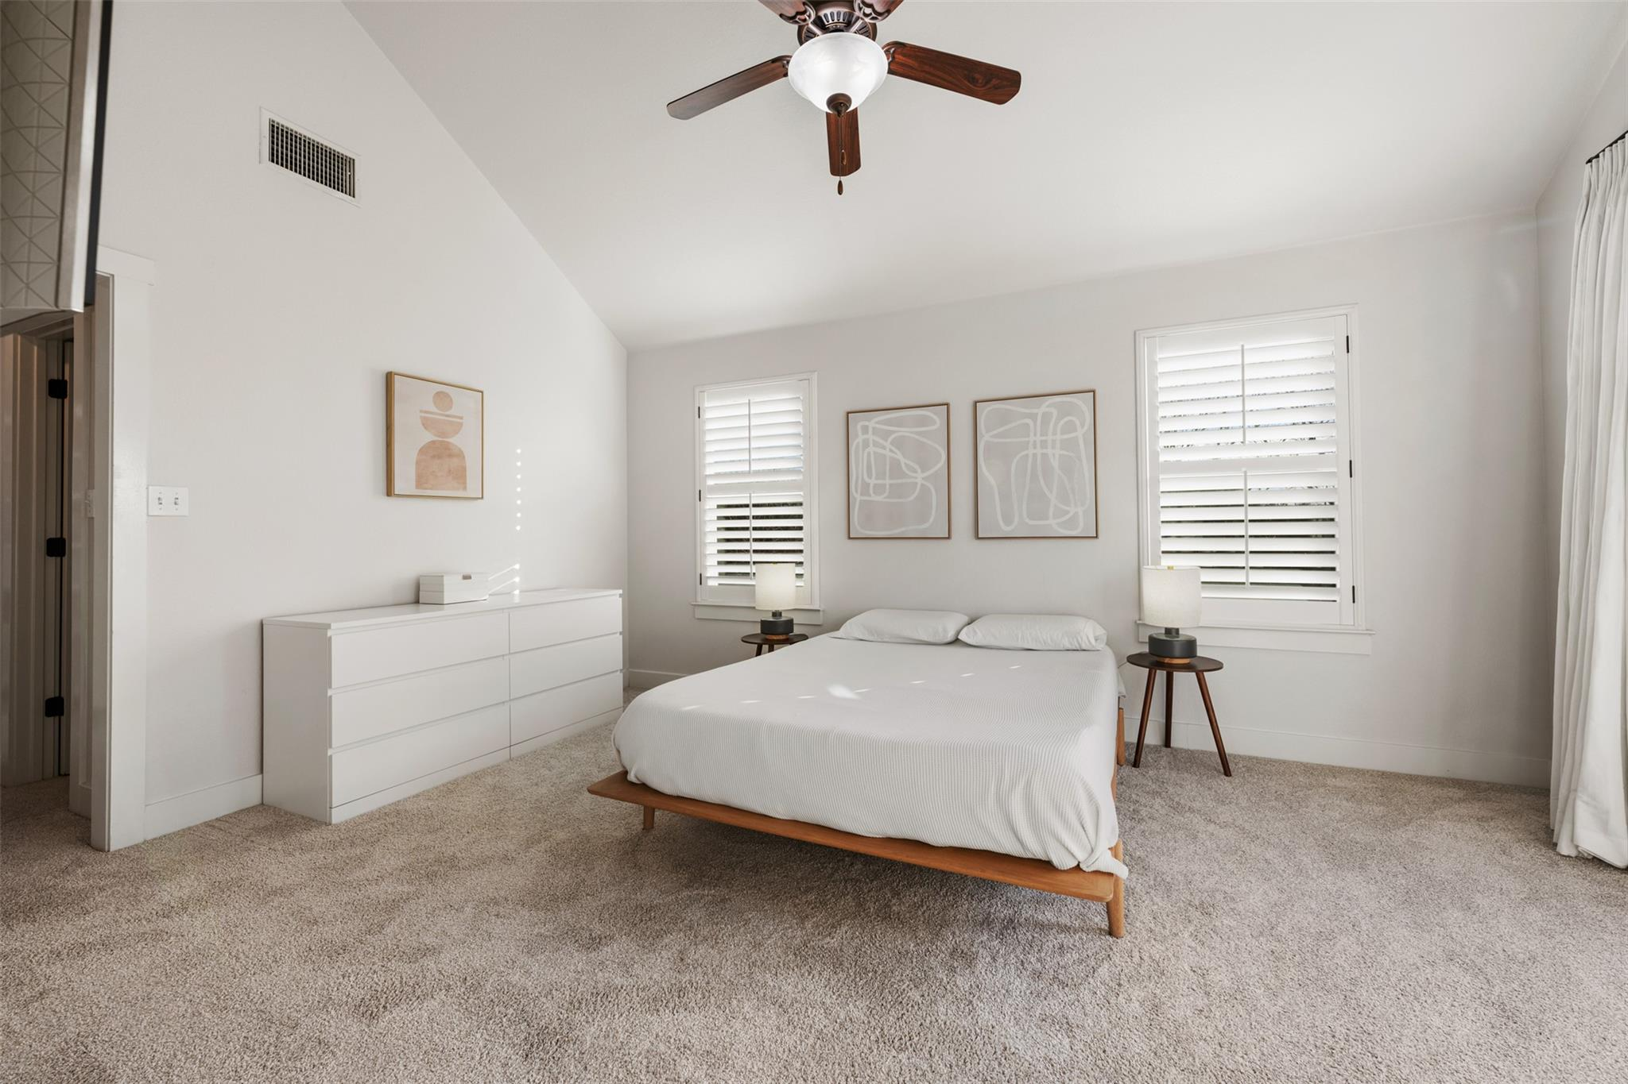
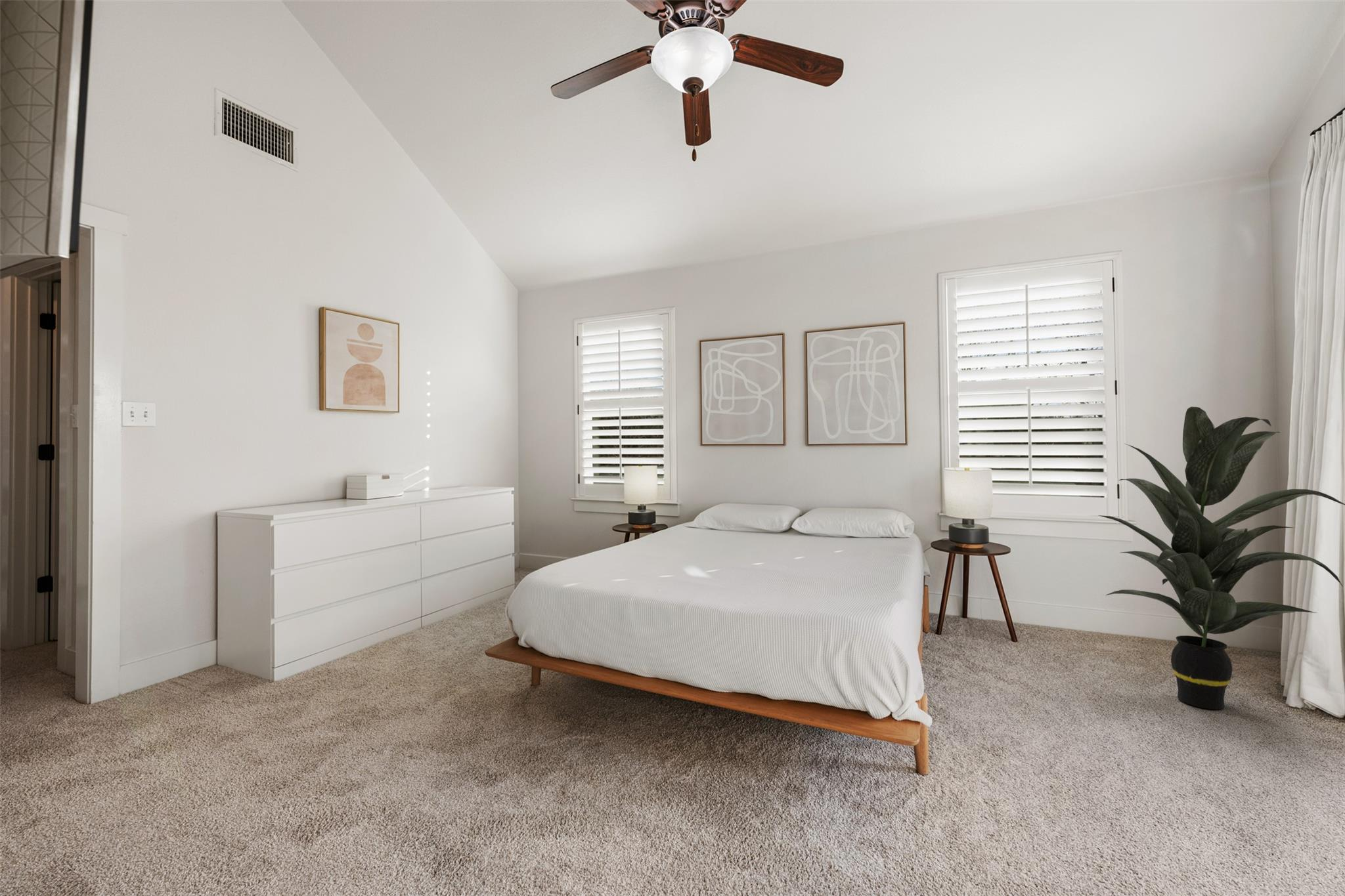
+ indoor plant [1097,406,1345,710]
